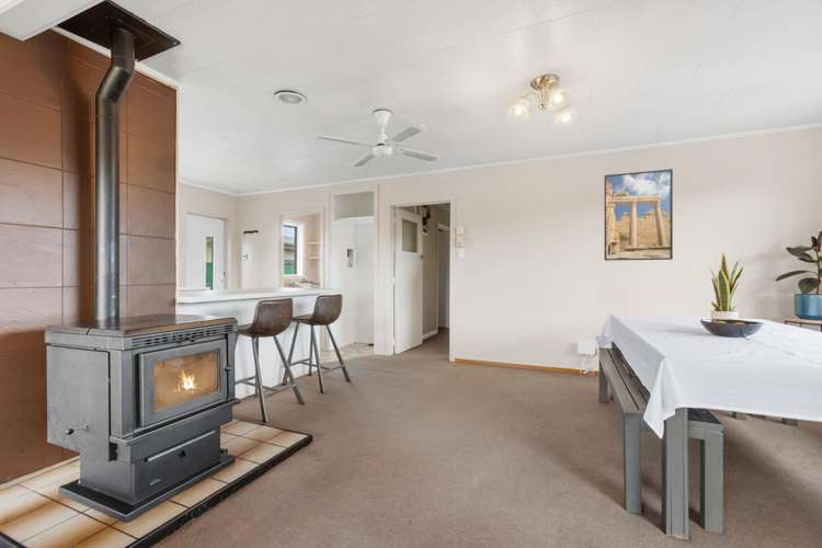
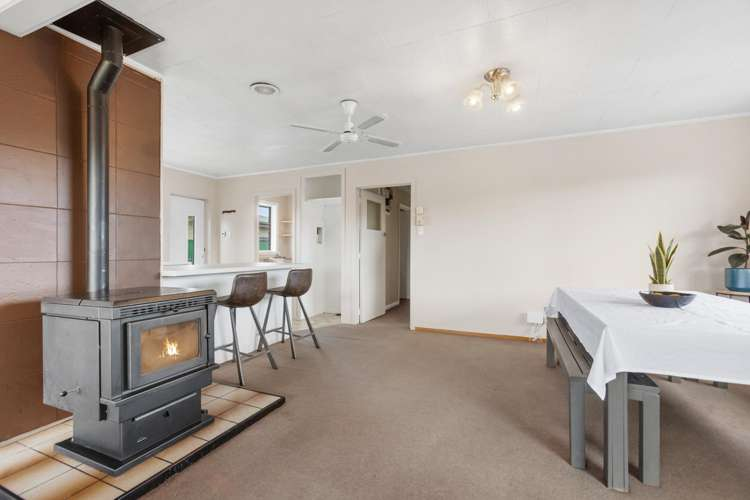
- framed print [604,168,674,262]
